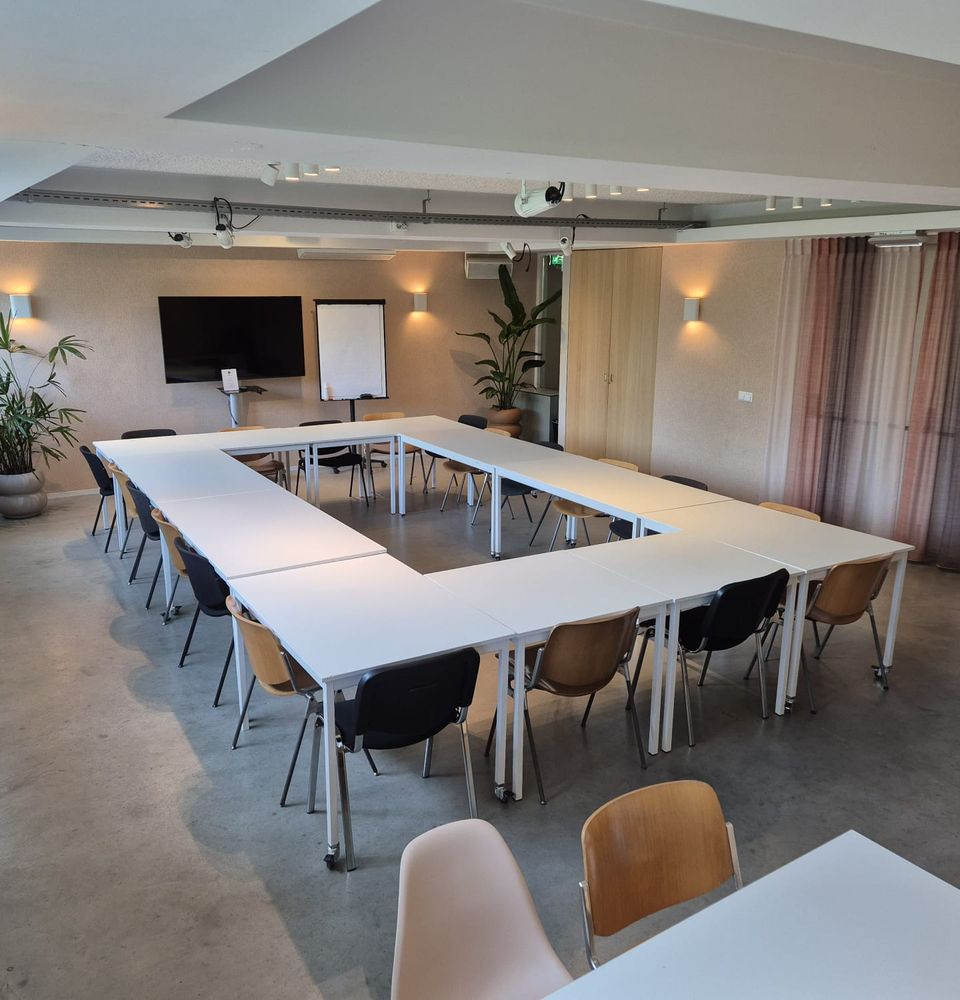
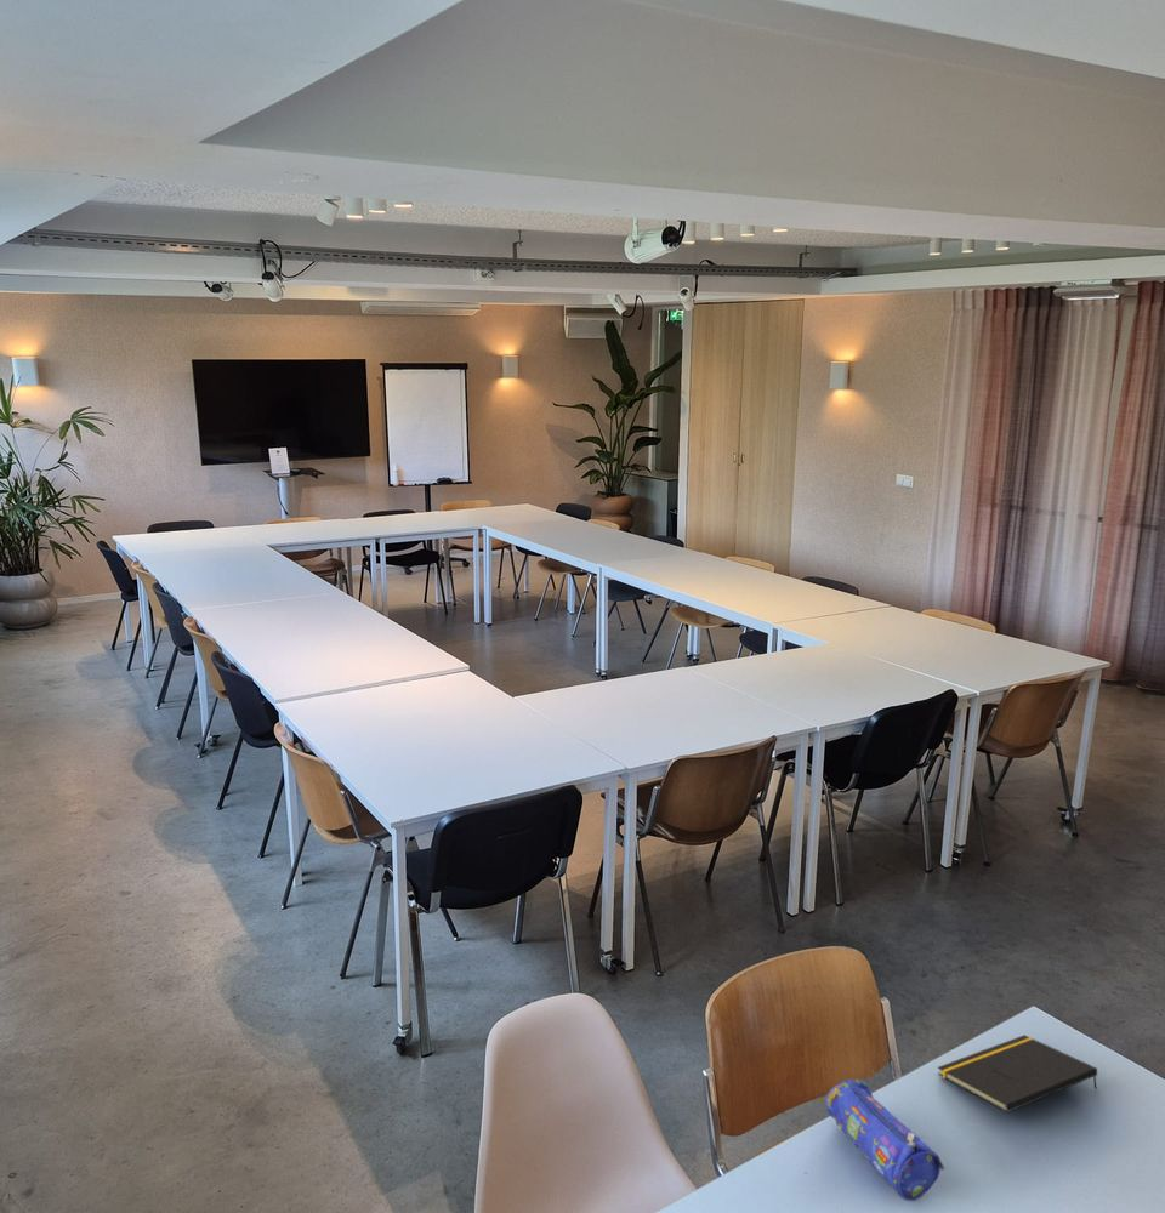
+ notepad [937,1033,1098,1114]
+ pencil case [824,1078,947,1202]
